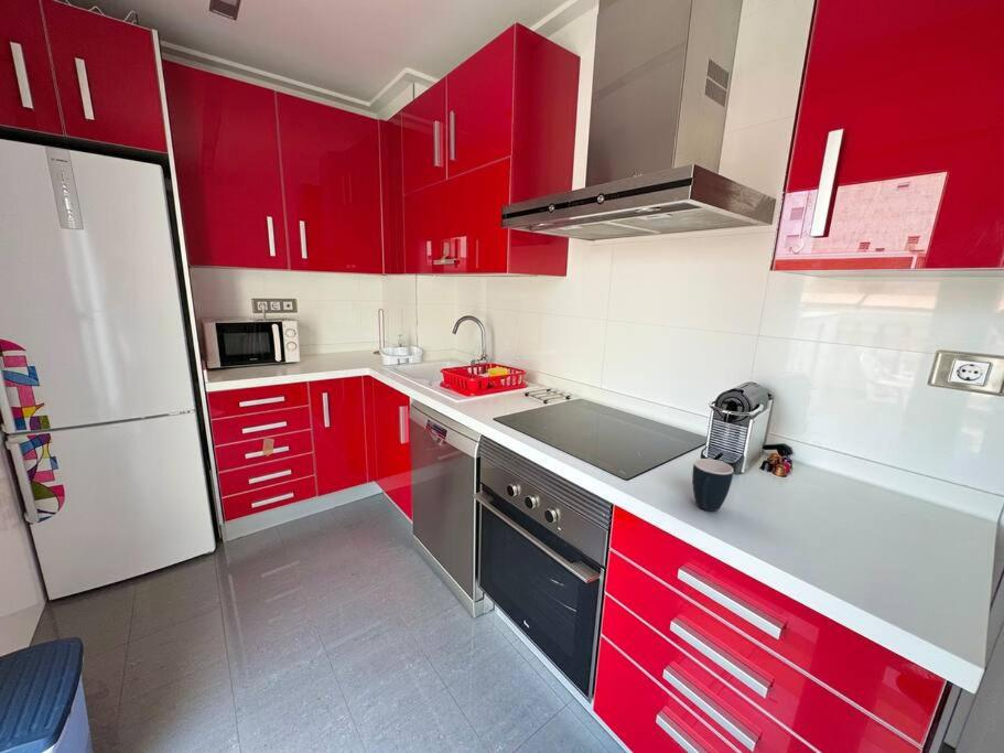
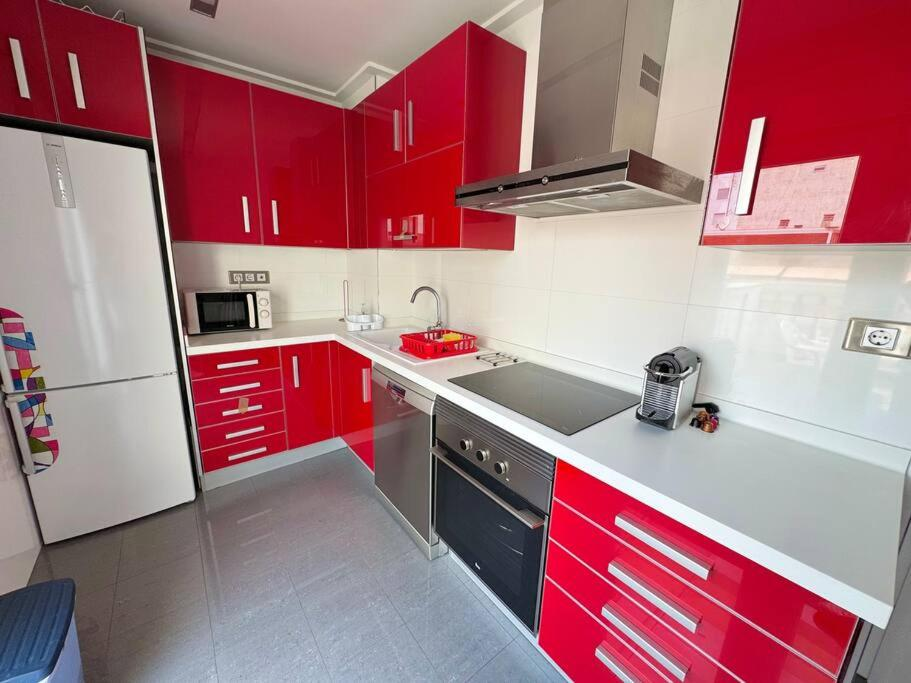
- mug [691,458,734,513]
